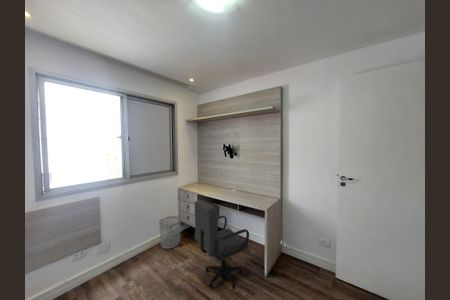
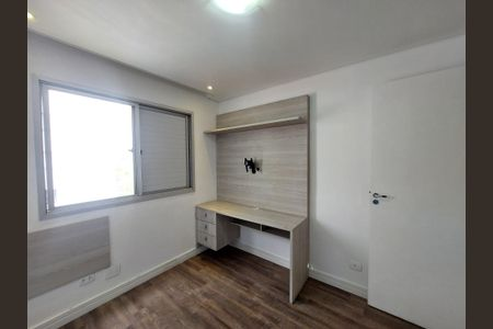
- office chair [194,199,250,290]
- waste bin [158,215,182,250]
